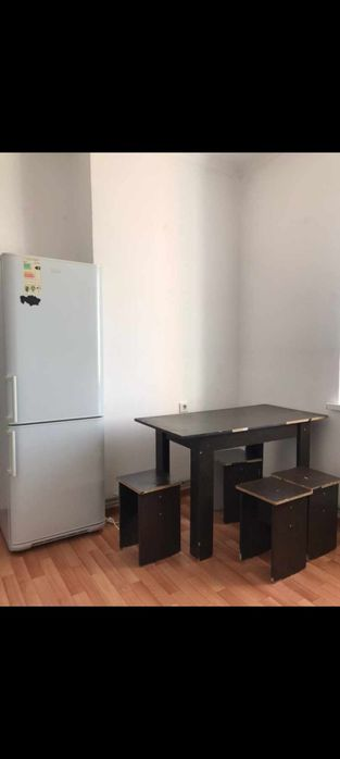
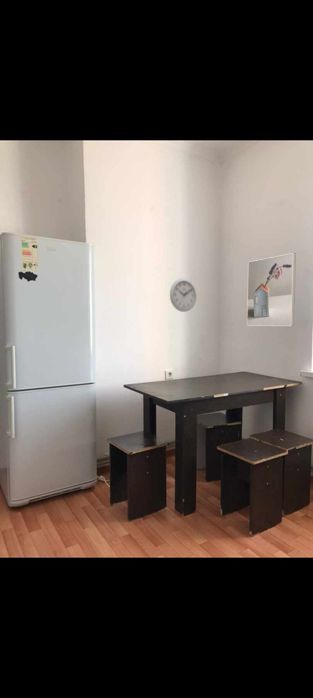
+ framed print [246,252,297,327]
+ wall clock [169,277,198,313]
